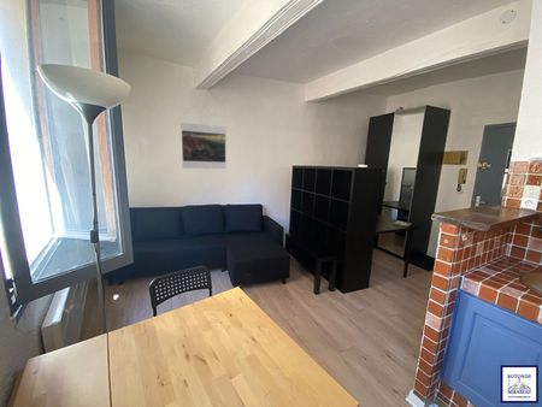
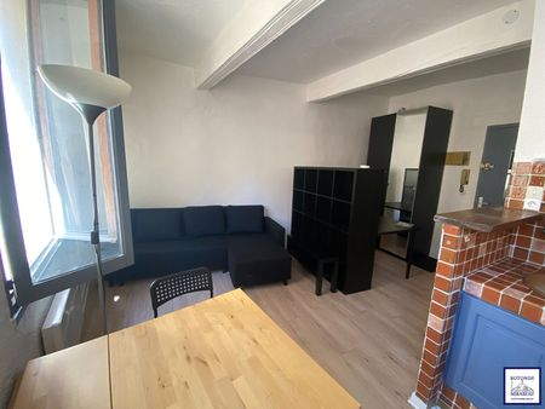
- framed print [179,122,228,170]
